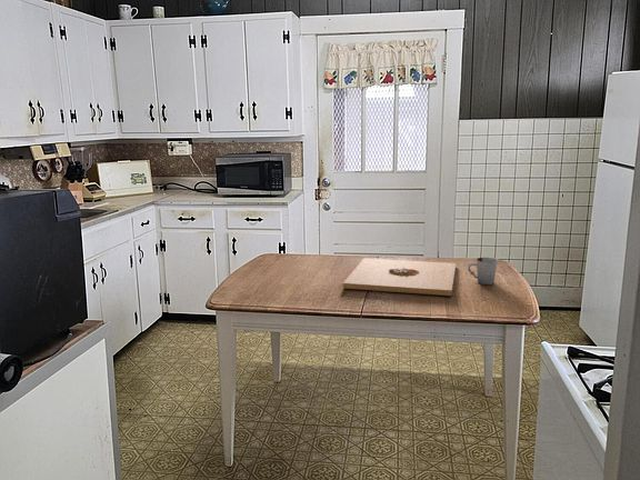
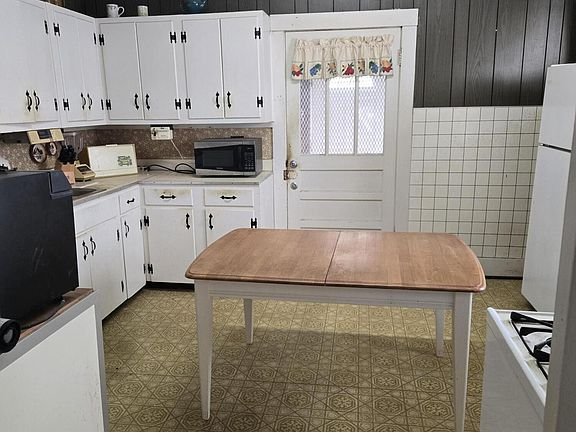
- platter [342,258,457,297]
- cup [467,257,499,286]
